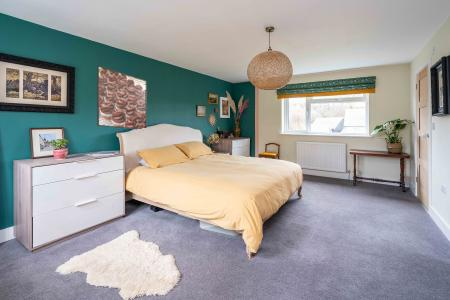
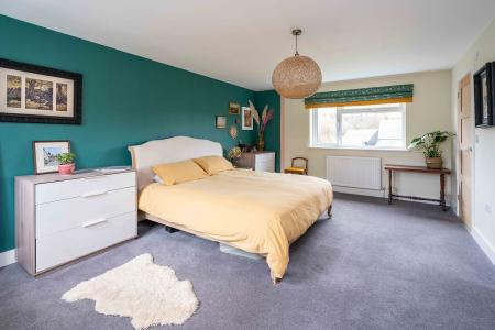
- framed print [96,65,148,130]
